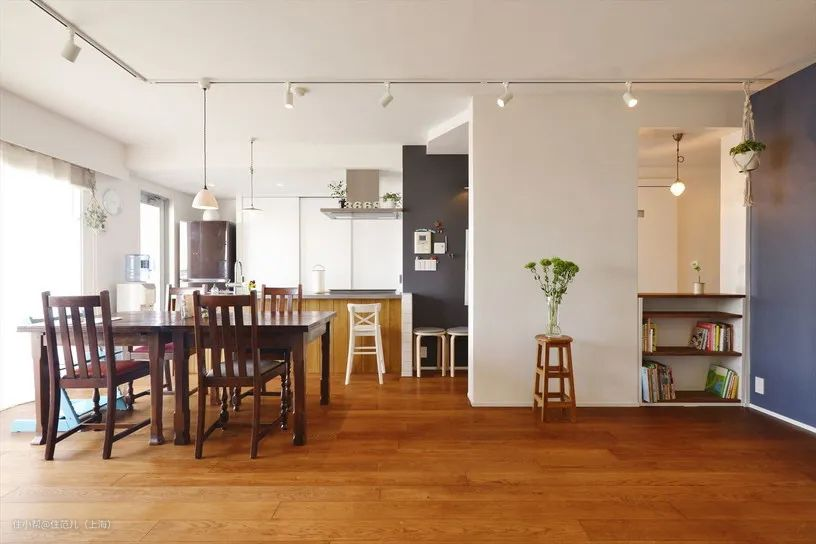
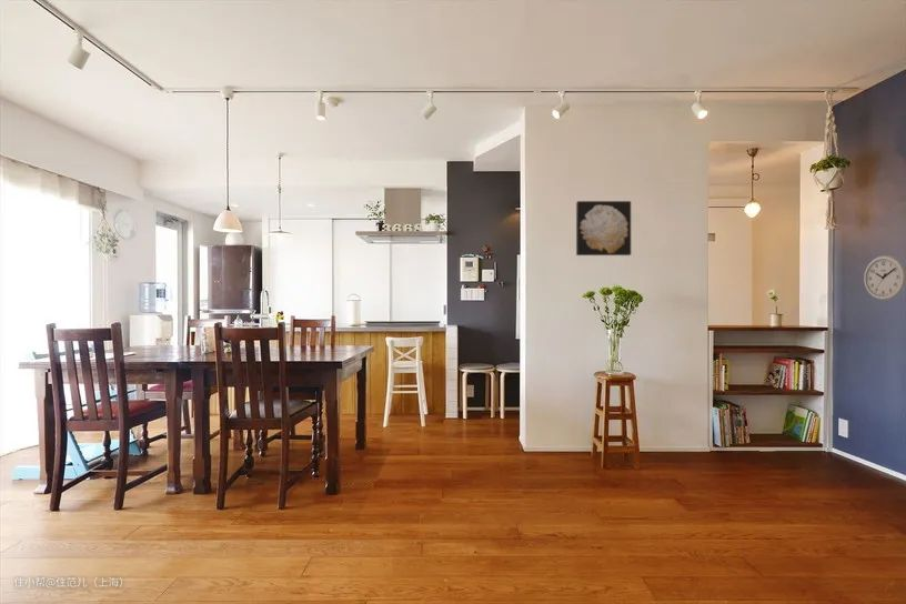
+ wall clock [863,254,906,301]
+ wall art [575,200,632,256]
